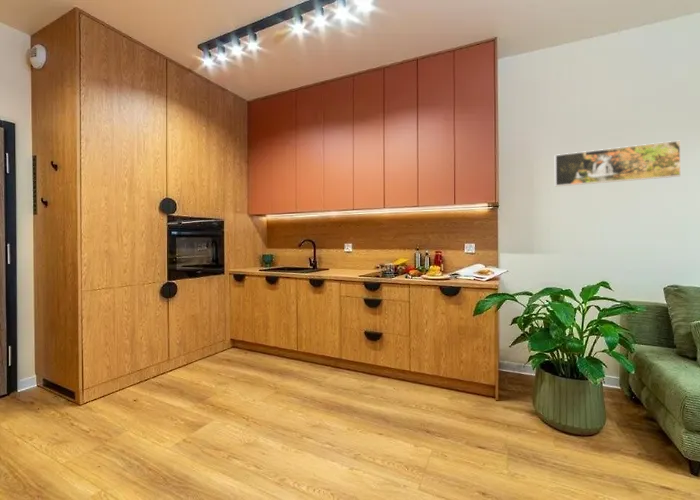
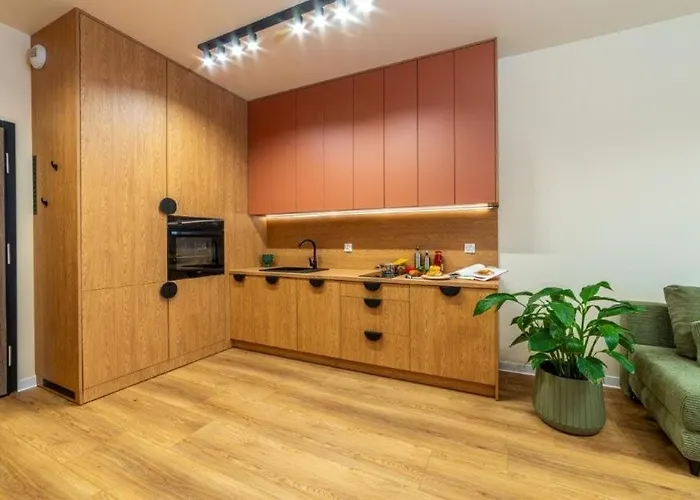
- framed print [554,139,682,187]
